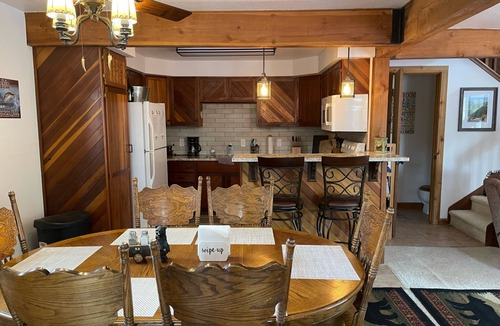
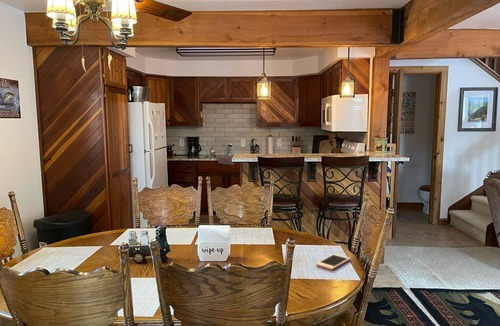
+ cell phone [315,253,351,271]
